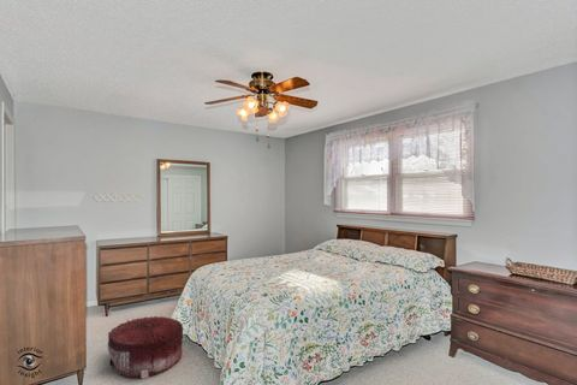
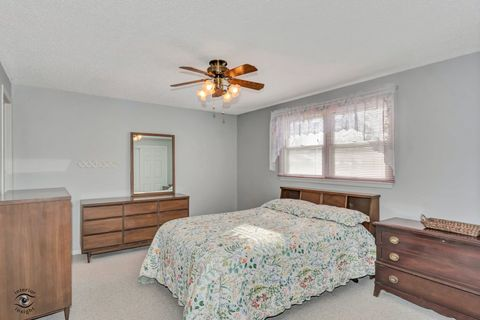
- pouf [107,315,185,380]
